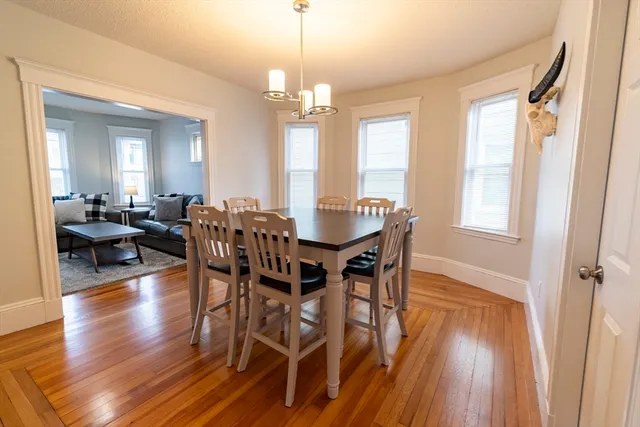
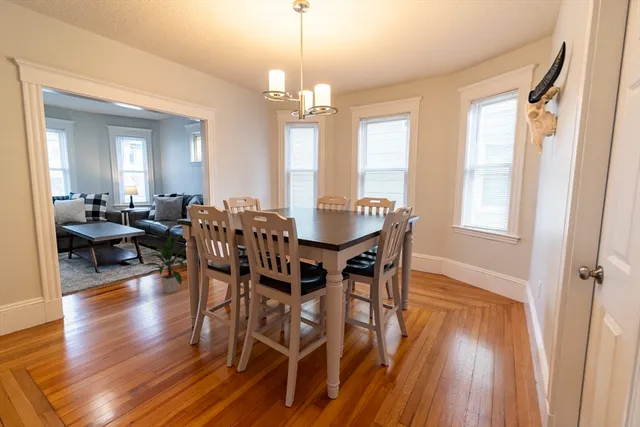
+ indoor plant [142,233,188,294]
